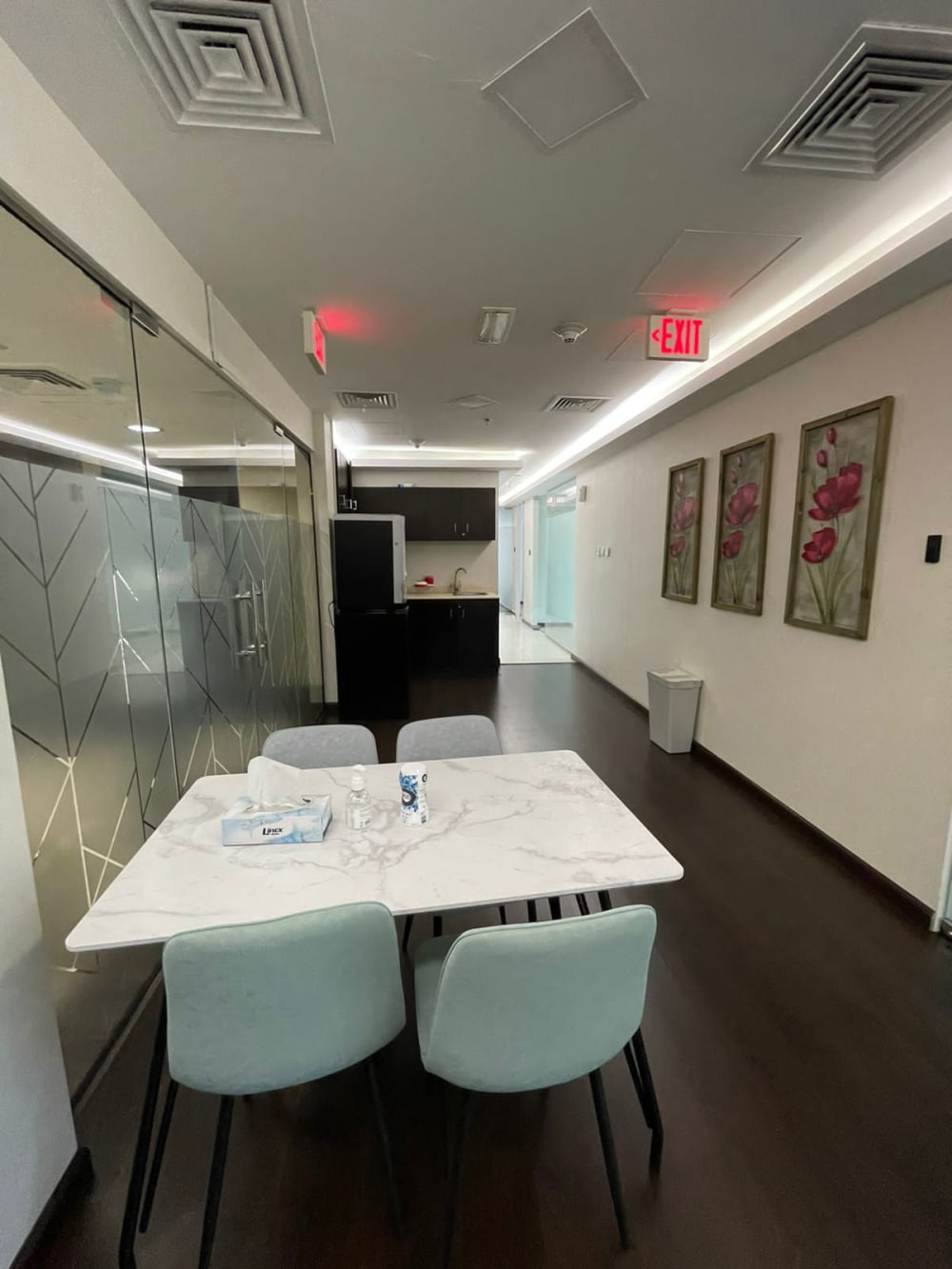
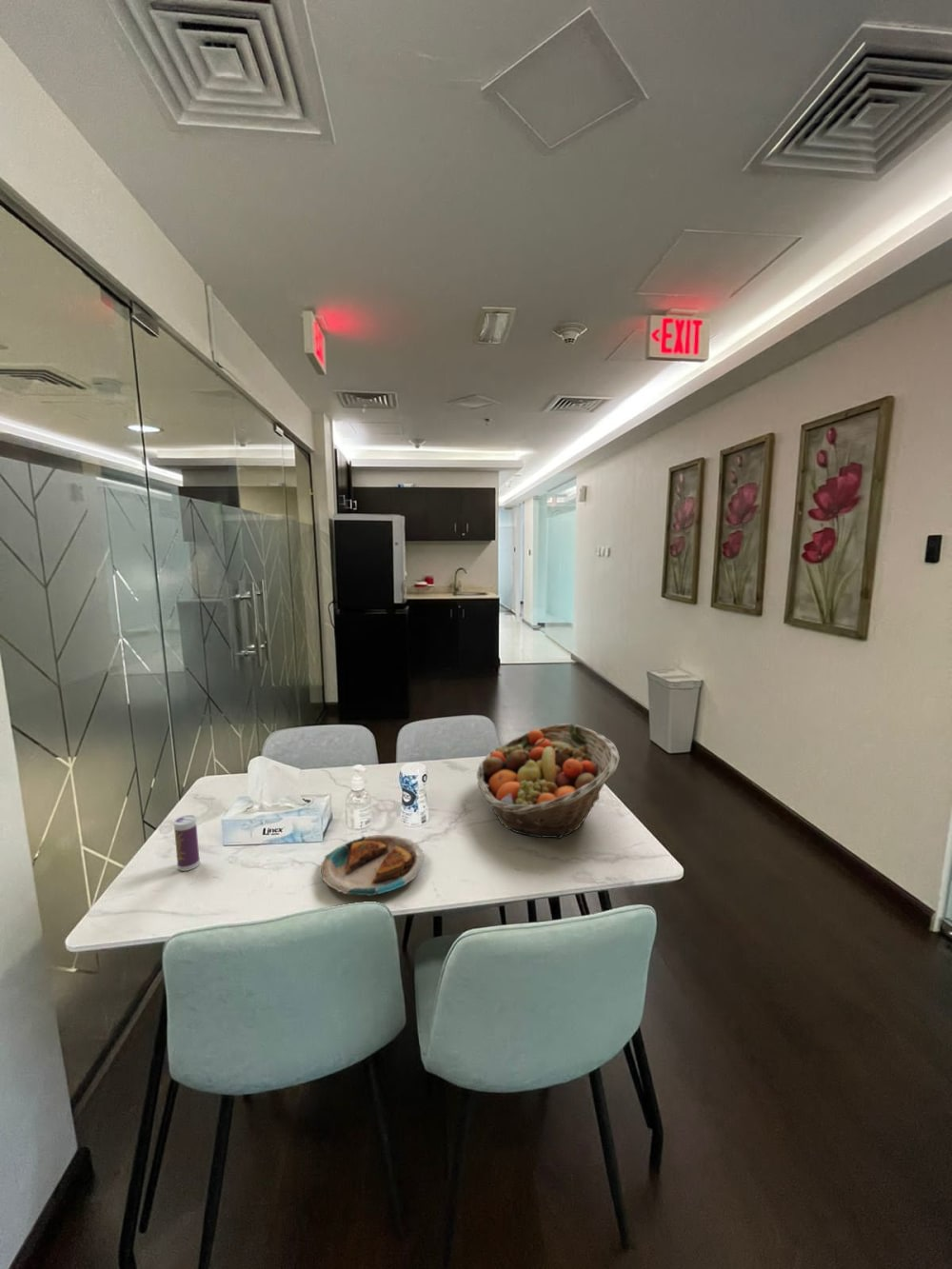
+ plate [320,834,425,898]
+ fruit basket [476,723,621,840]
+ beverage can [172,814,201,872]
